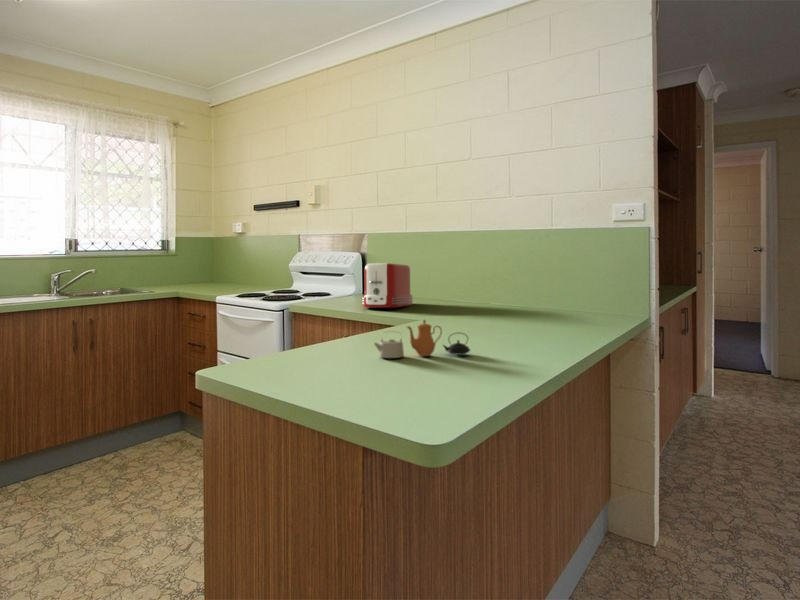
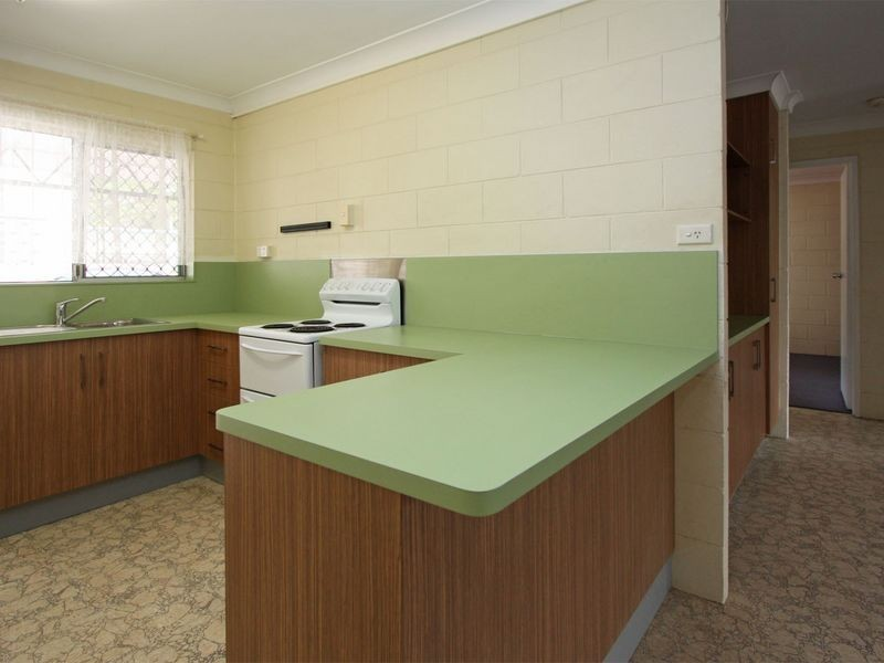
- toaster [361,262,414,309]
- teapot [373,318,472,359]
